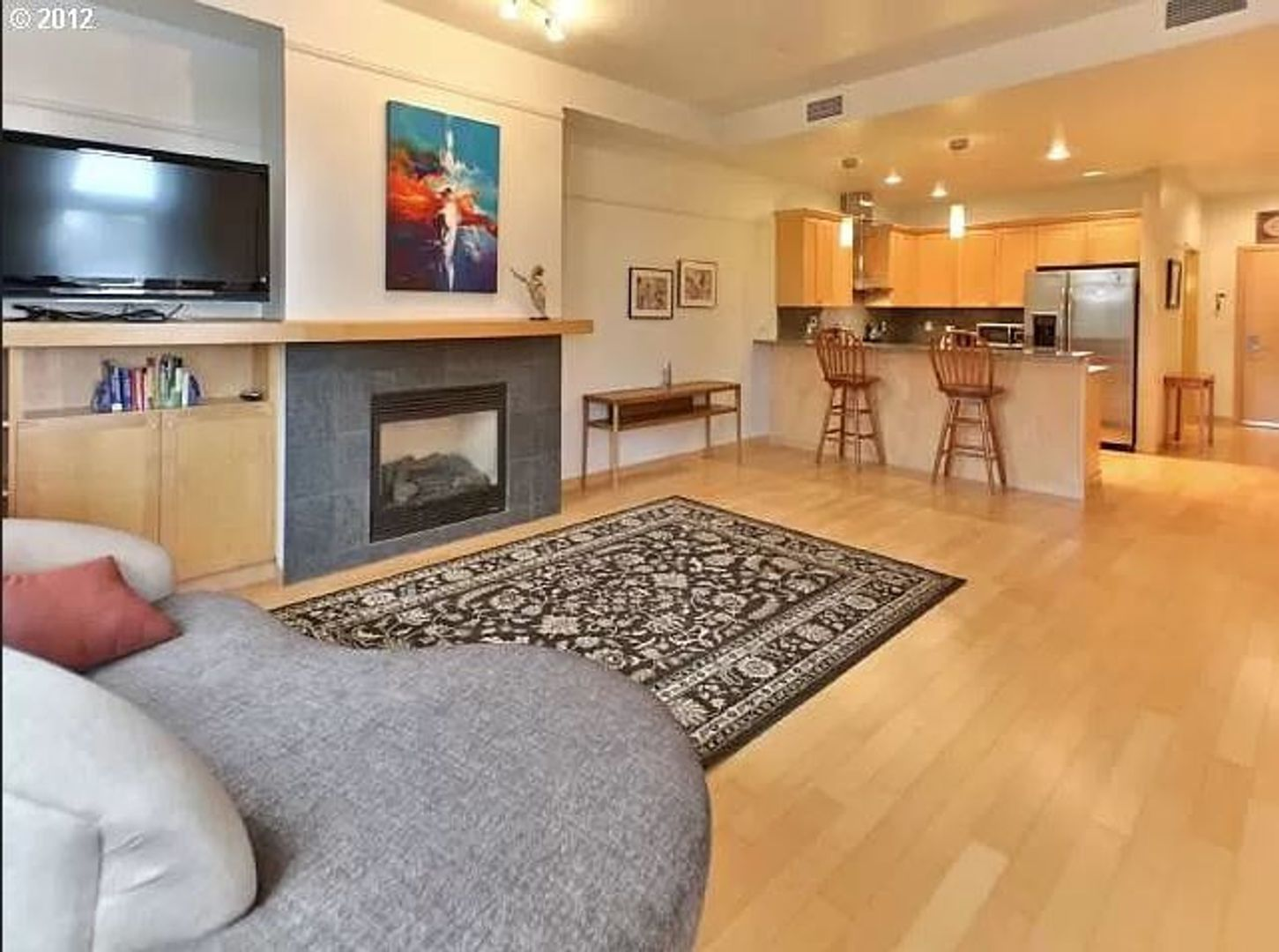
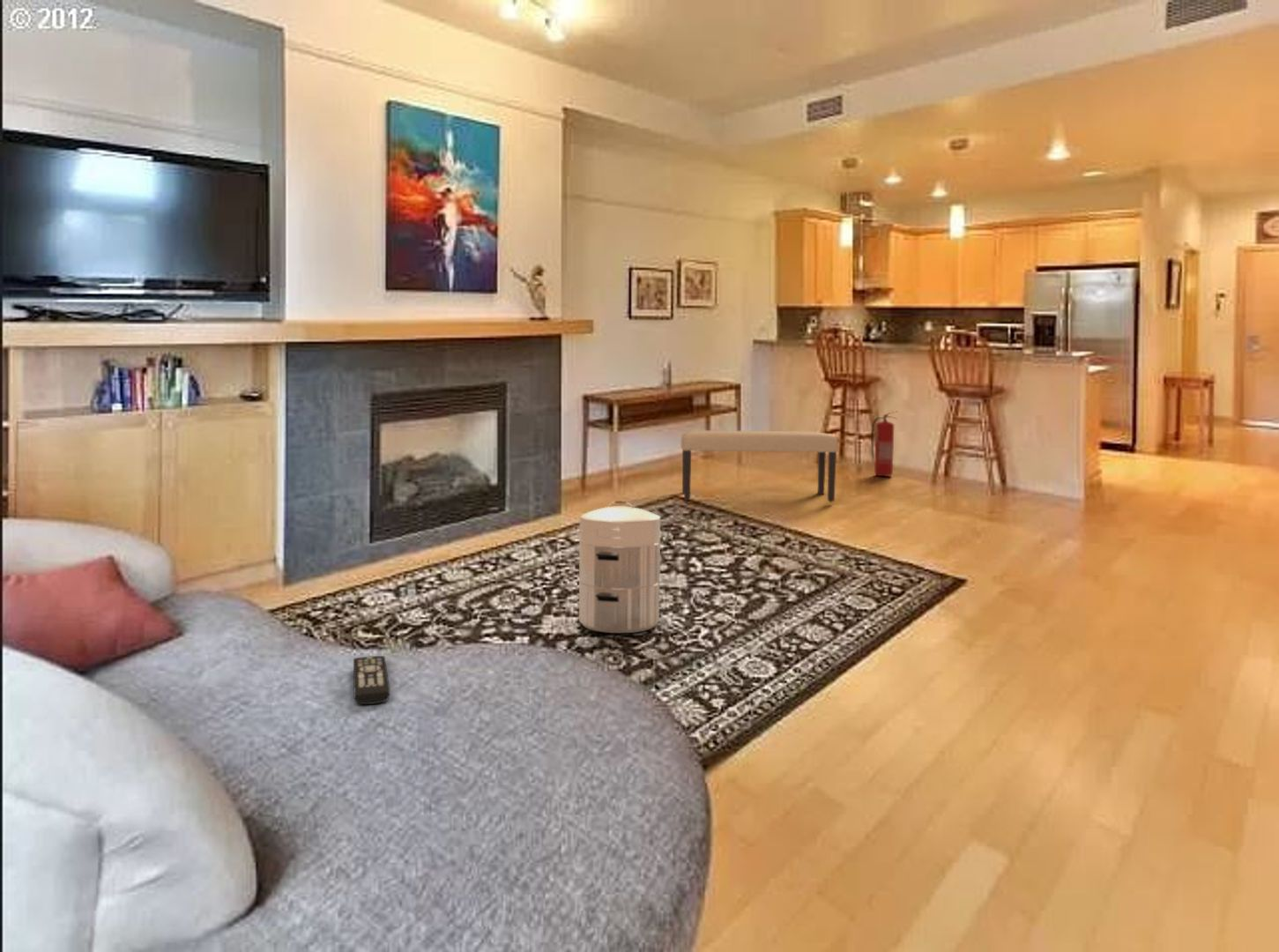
+ remote control [353,655,390,705]
+ waste bin [578,500,662,634]
+ bench [680,429,839,503]
+ fire extinguisher [870,410,899,478]
